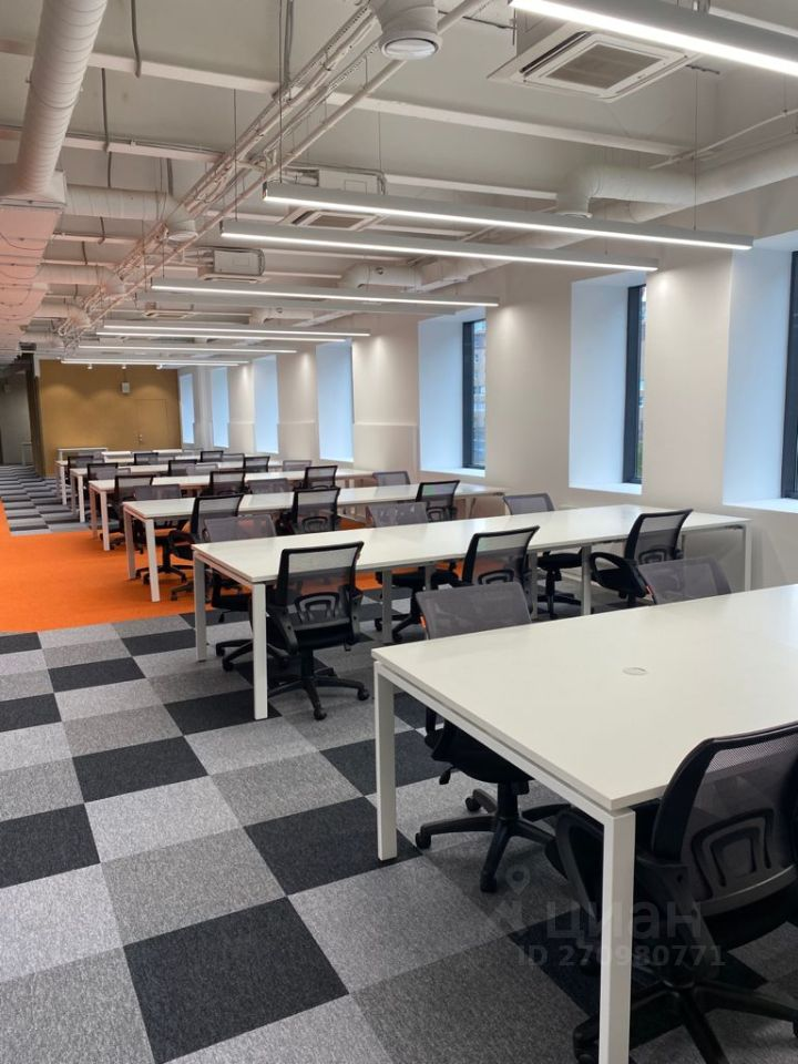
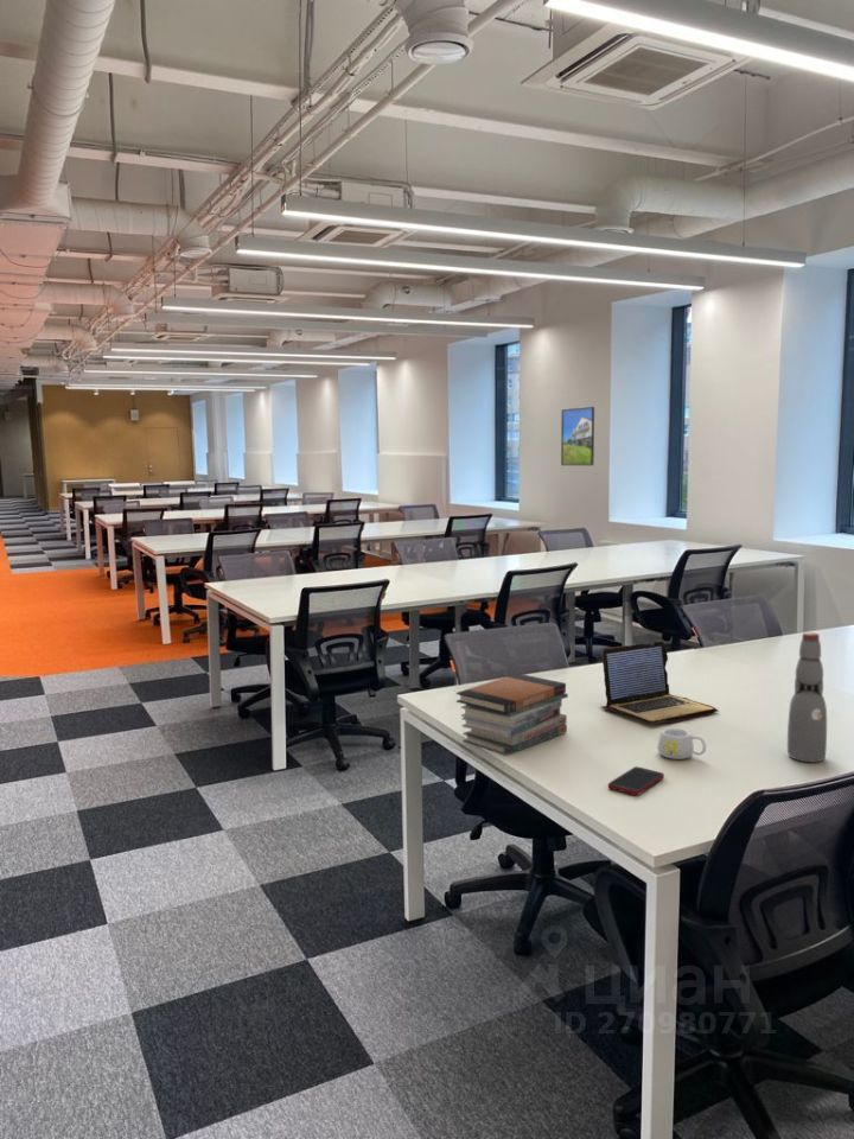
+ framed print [560,406,595,466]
+ mug [656,727,707,761]
+ cell phone [607,765,665,796]
+ bottle [786,631,828,763]
+ laptop [600,640,720,725]
+ book stack [455,673,569,757]
